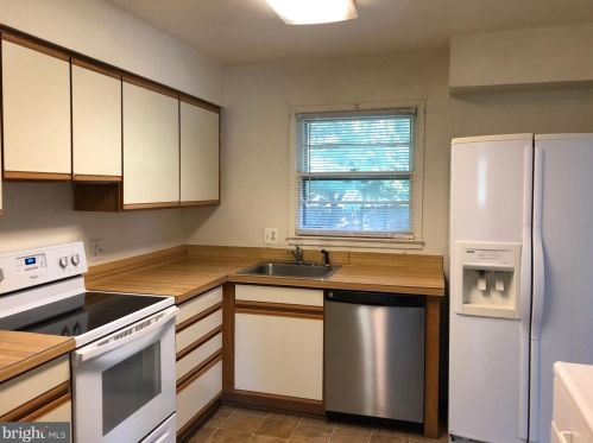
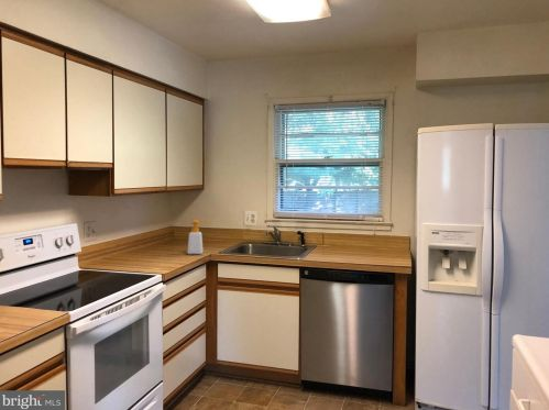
+ soap bottle [186,219,210,255]
